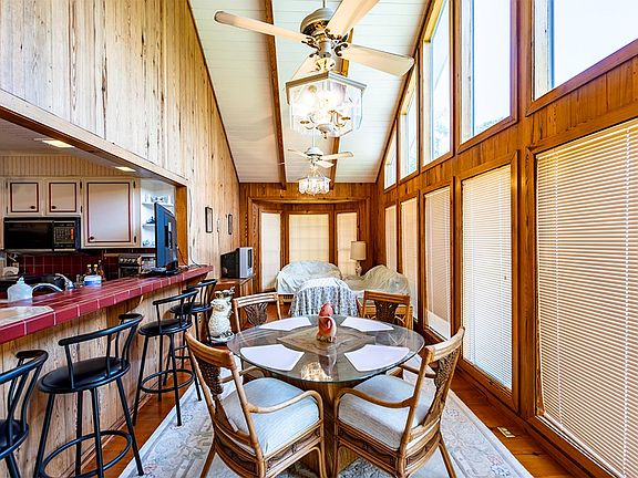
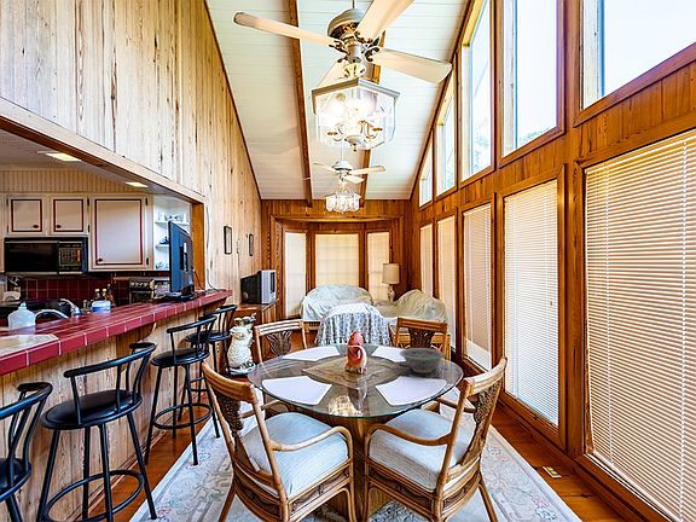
+ decorative bowl [399,347,446,373]
